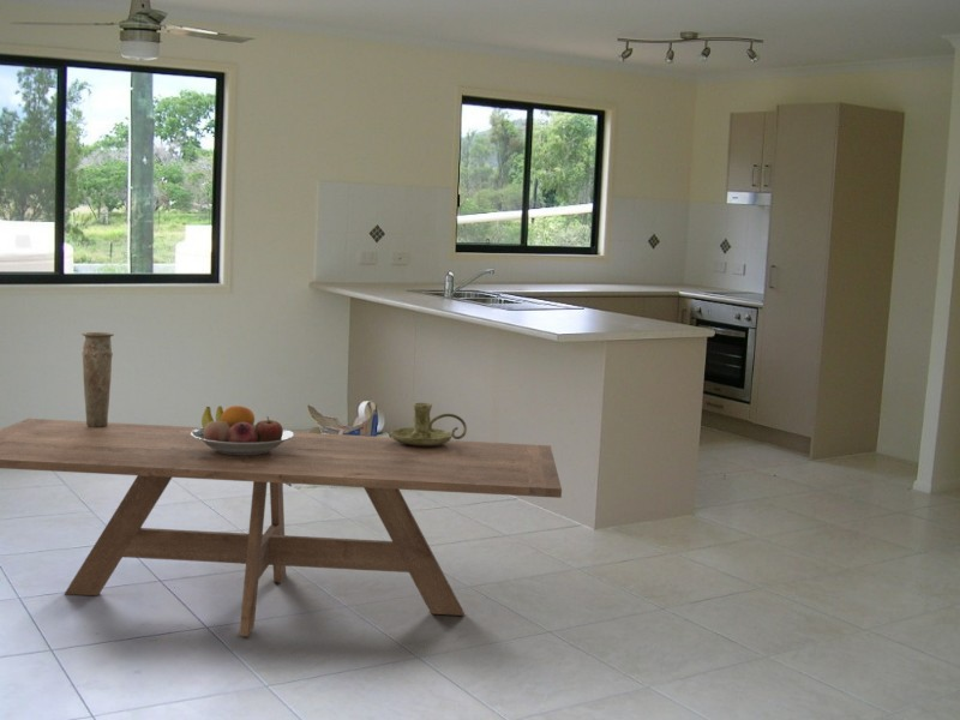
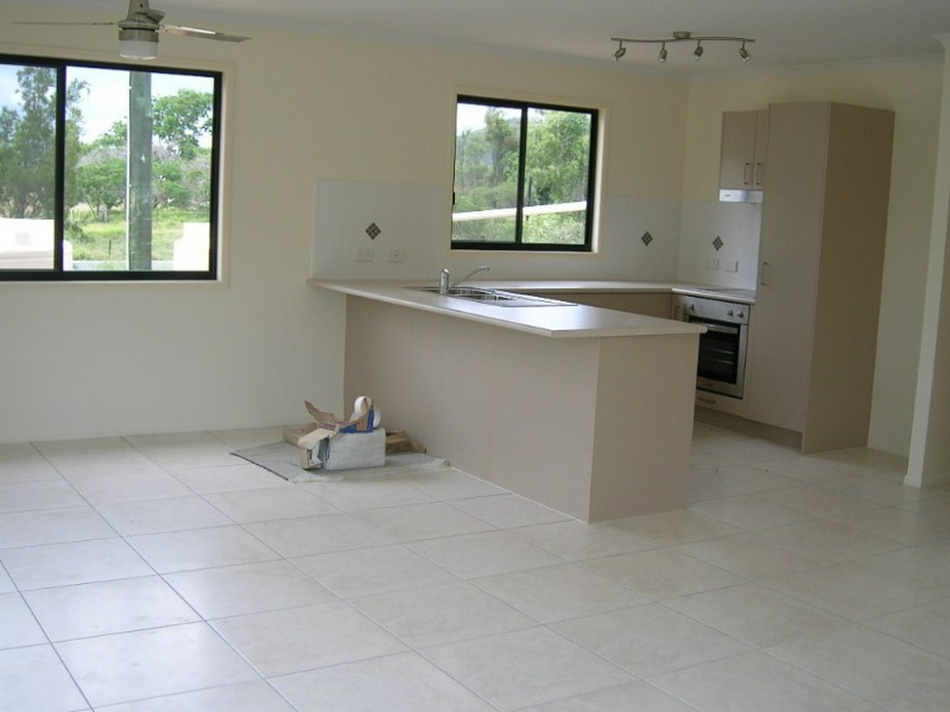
- dining table [0,418,563,637]
- fruit bowl [191,404,295,456]
- candle holder [390,402,468,446]
- vase [80,331,115,427]
